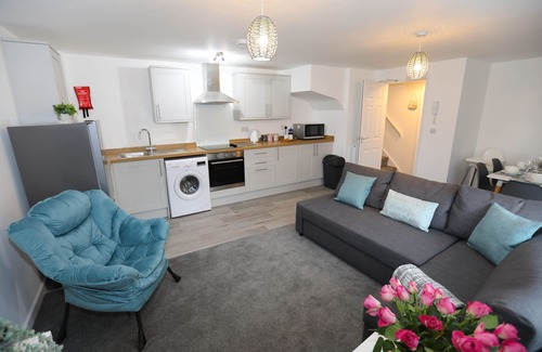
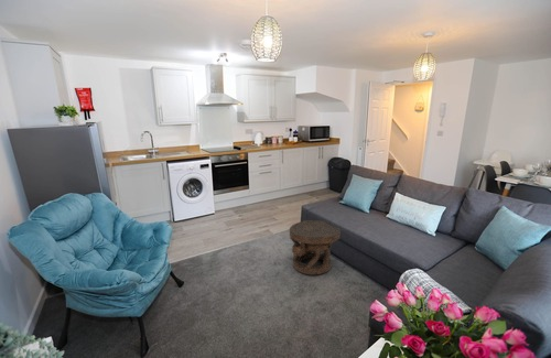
+ carved stool [289,219,342,276]
